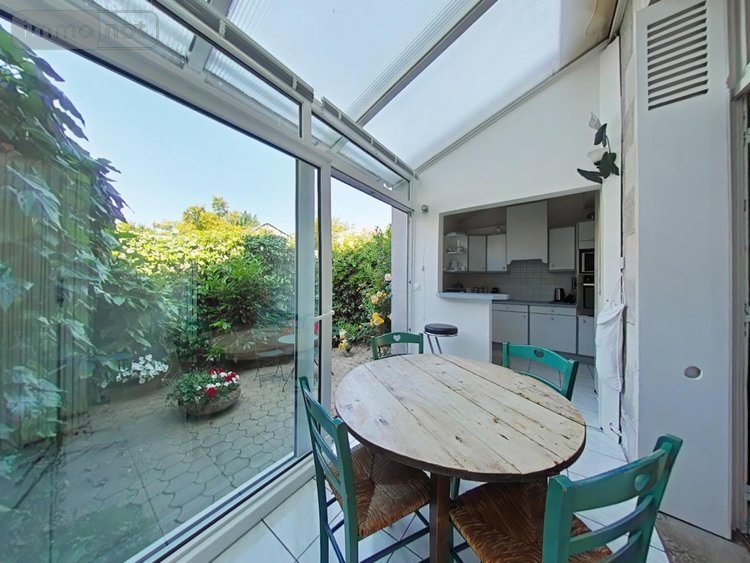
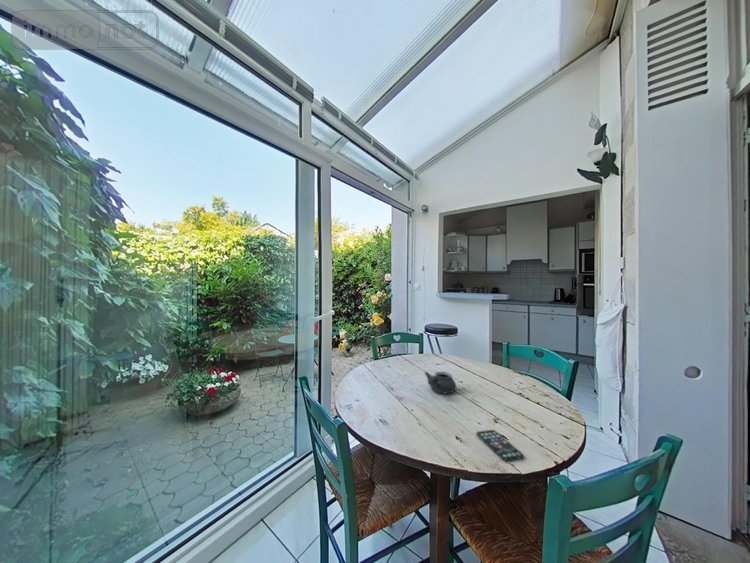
+ smartphone [475,429,525,461]
+ teapot [423,371,457,394]
